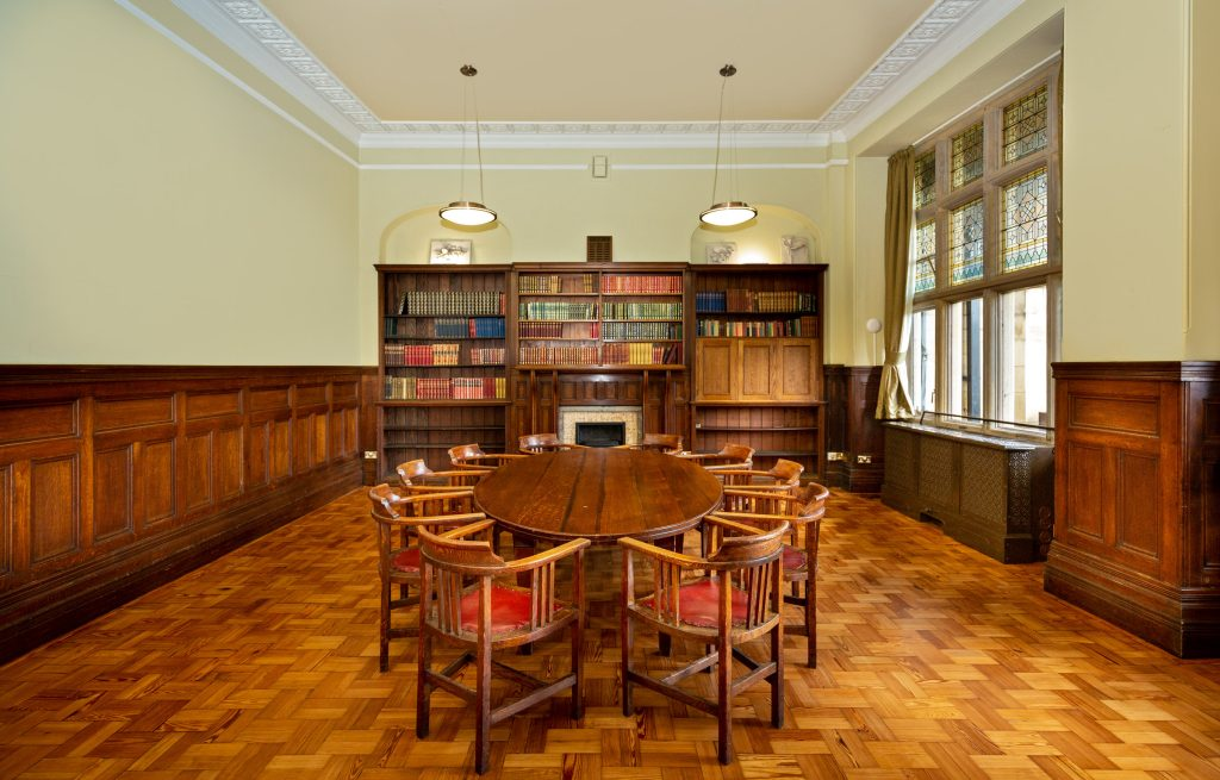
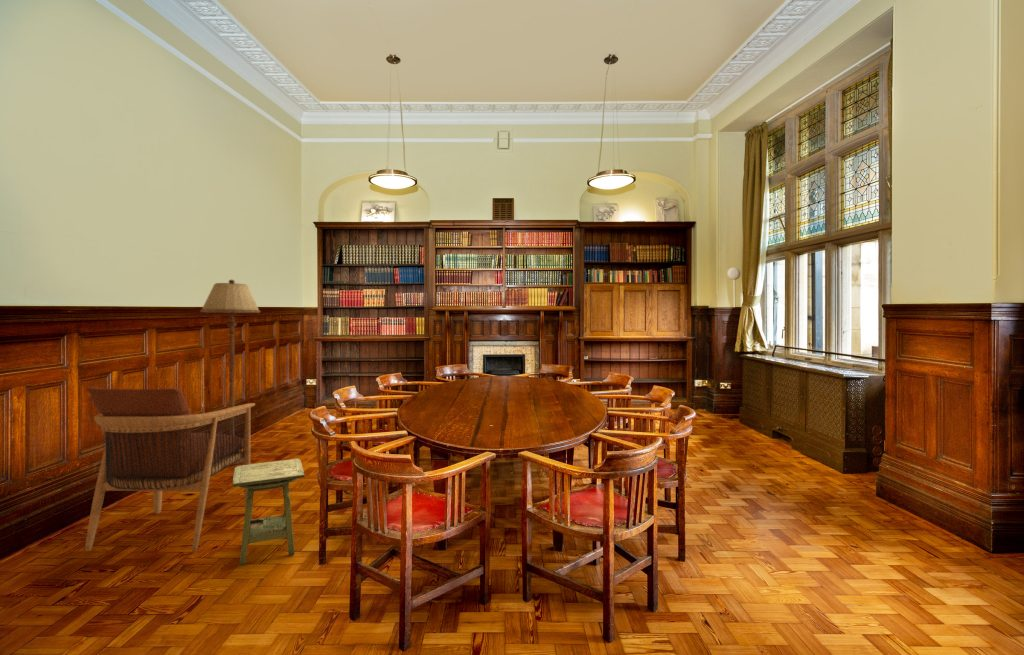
+ armchair [84,386,256,553]
+ side table [231,458,306,567]
+ floor lamp [199,279,261,466]
